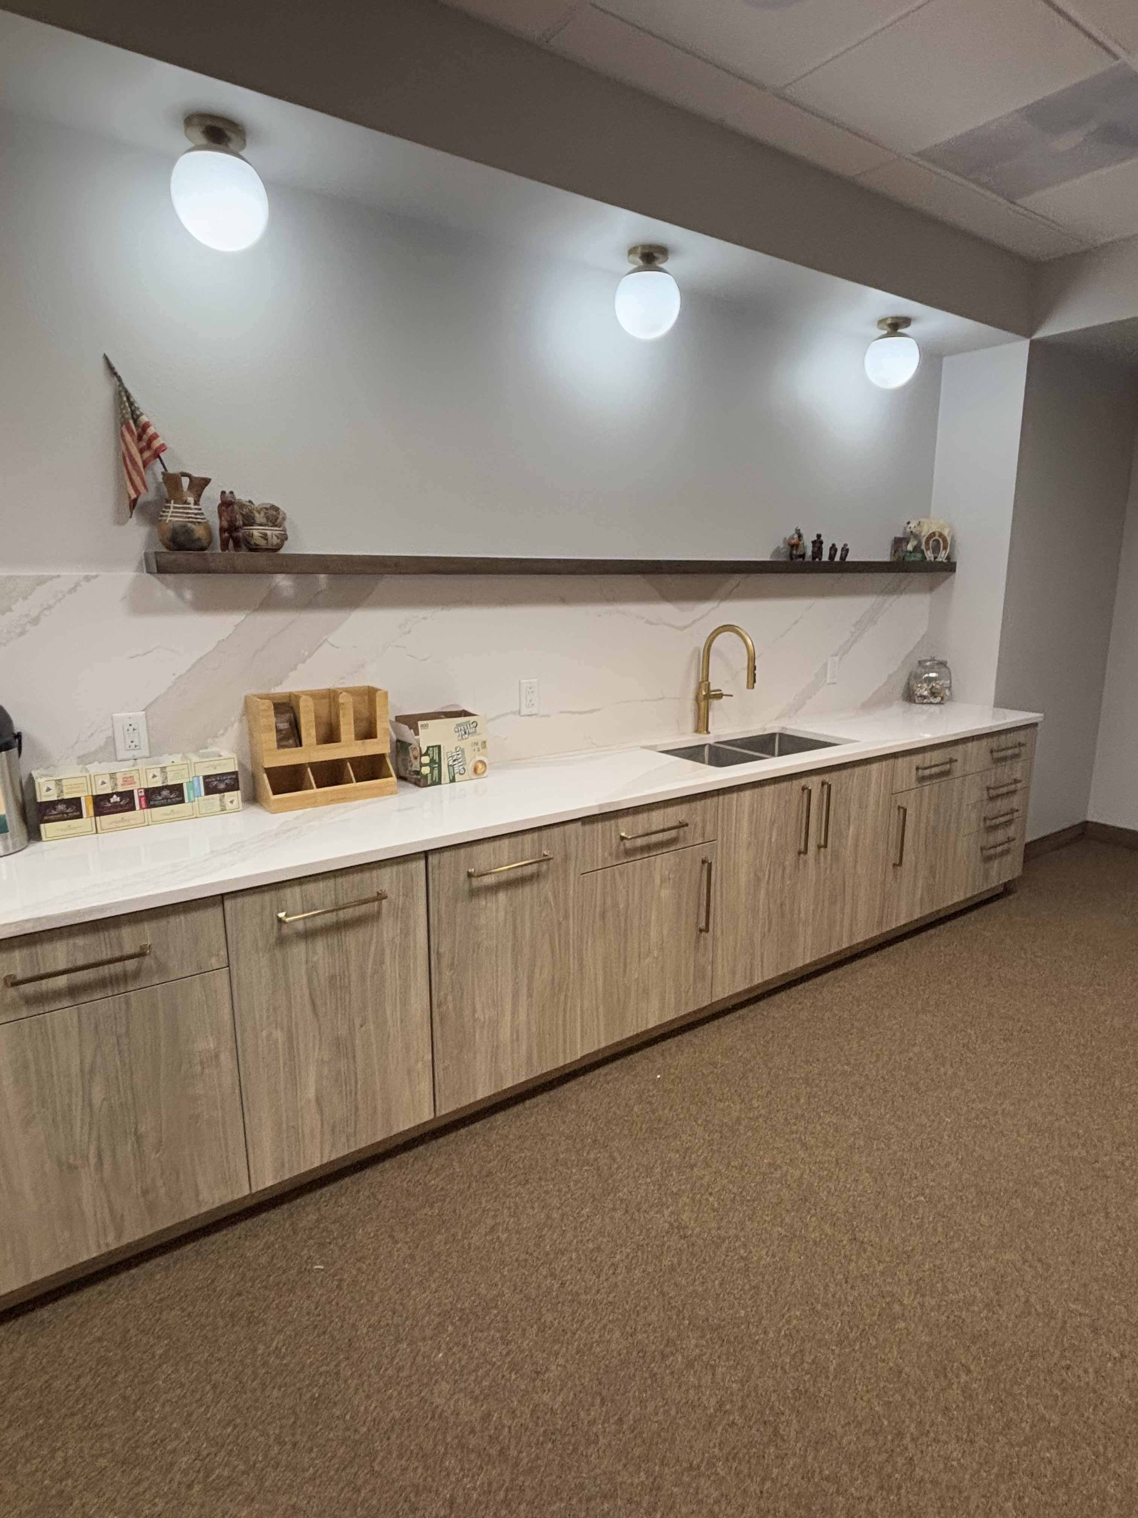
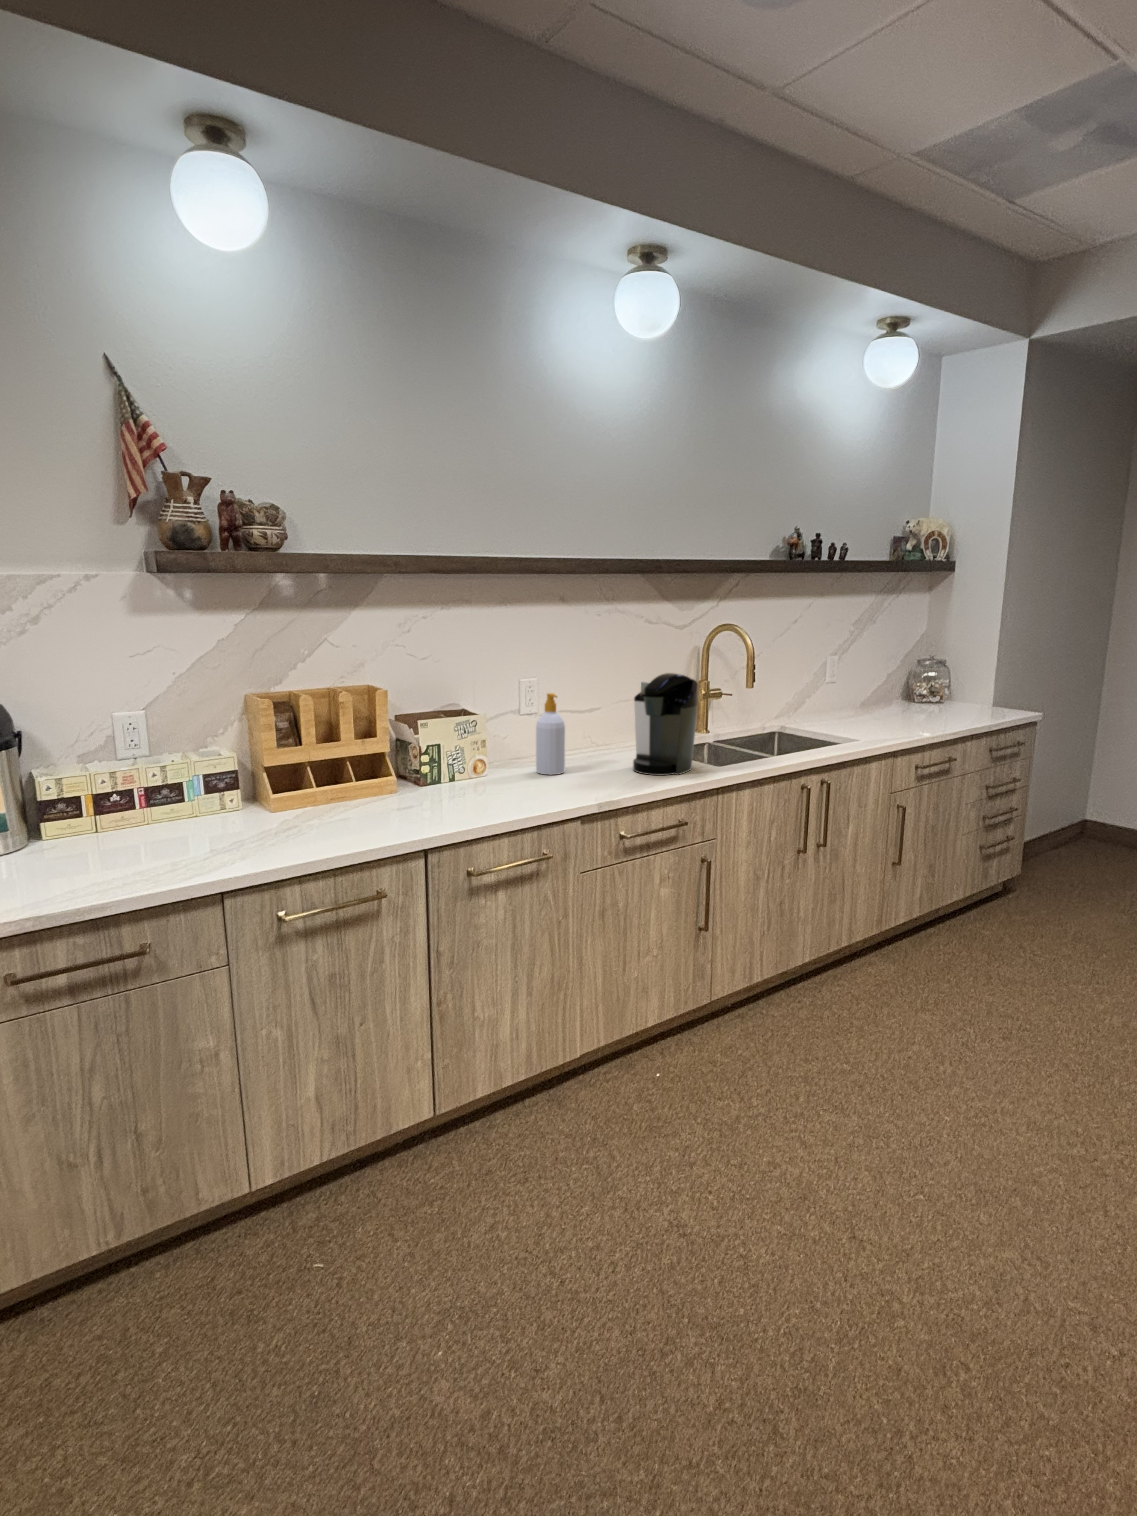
+ soap bottle [536,694,565,775]
+ coffee maker [633,672,699,776]
